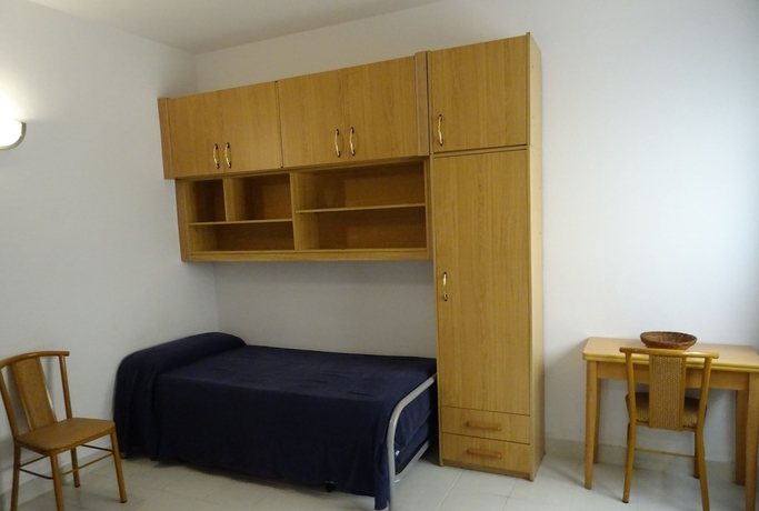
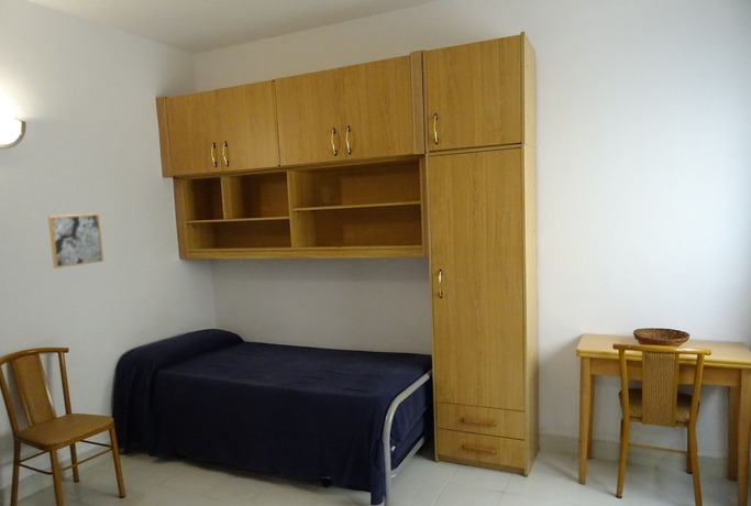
+ wall art [47,212,104,270]
